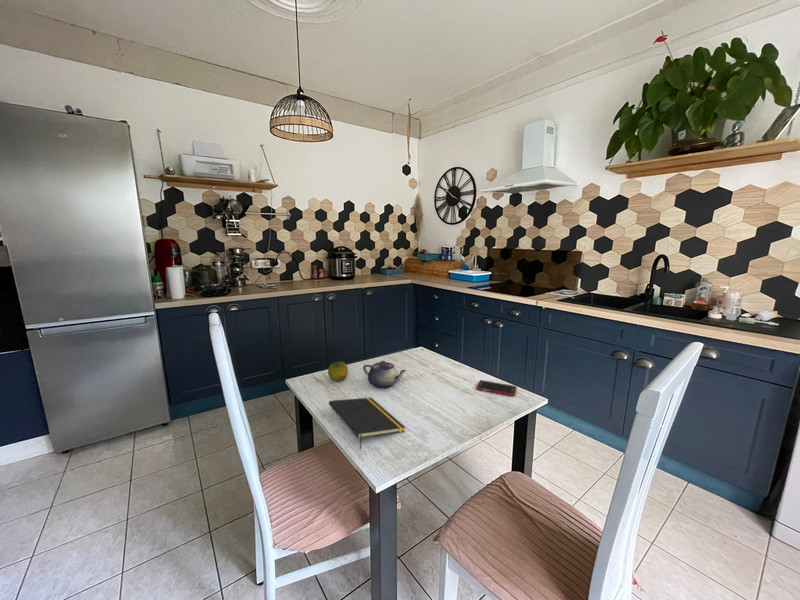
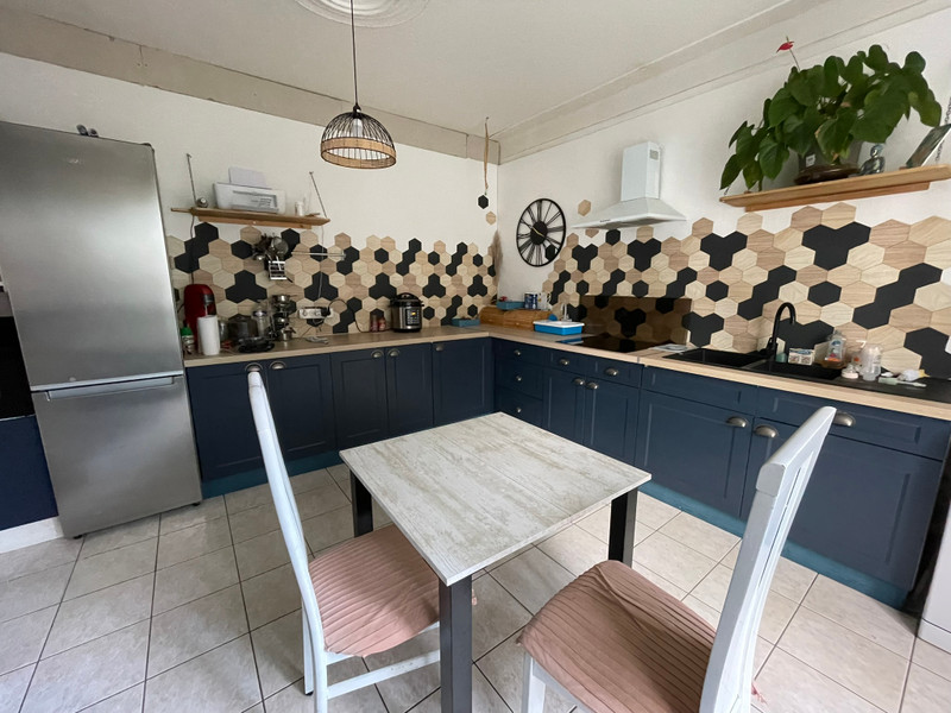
- fruit [327,360,349,382]
- cell phone [476,379,518,397]
- teapot [362,360,408,389]
- notepad [328,397,406,450]
